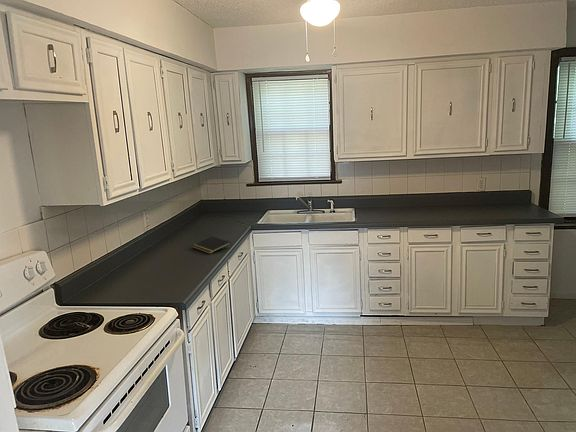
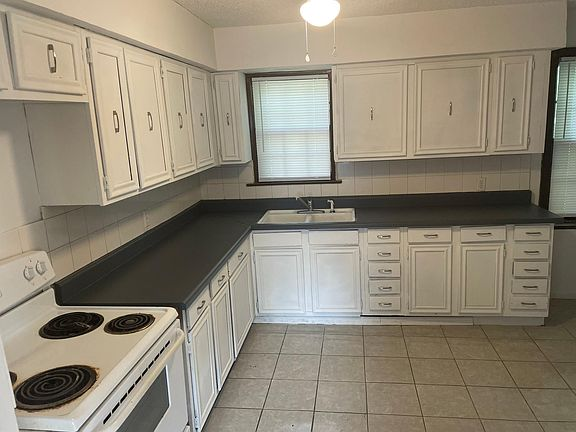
- notepad [191,236,232,255]
